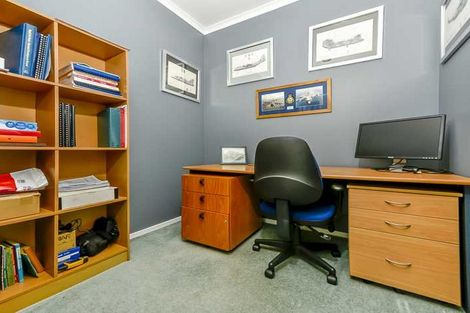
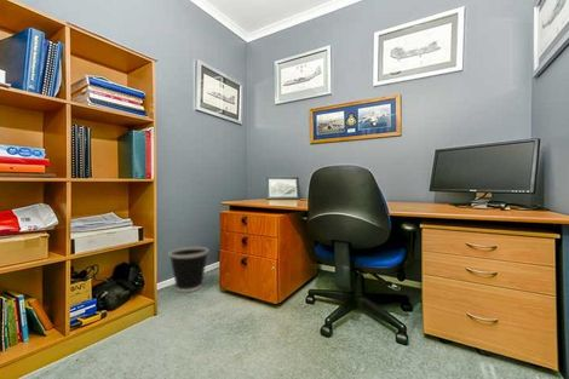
+ wastebasket [168,246,209,293]
